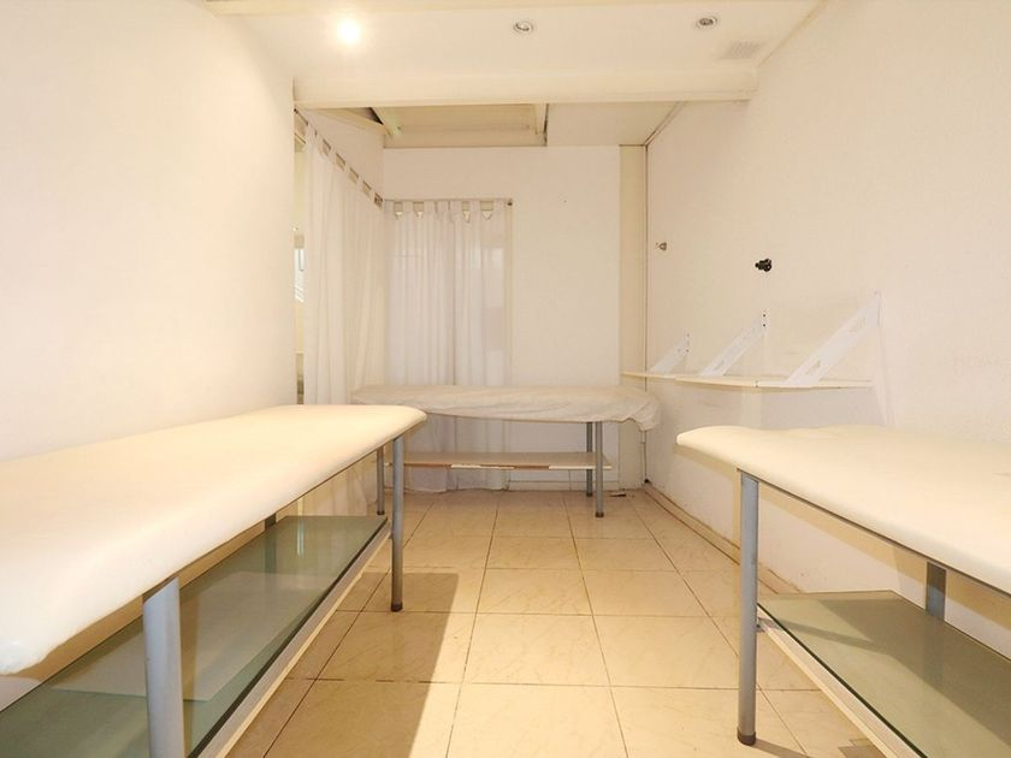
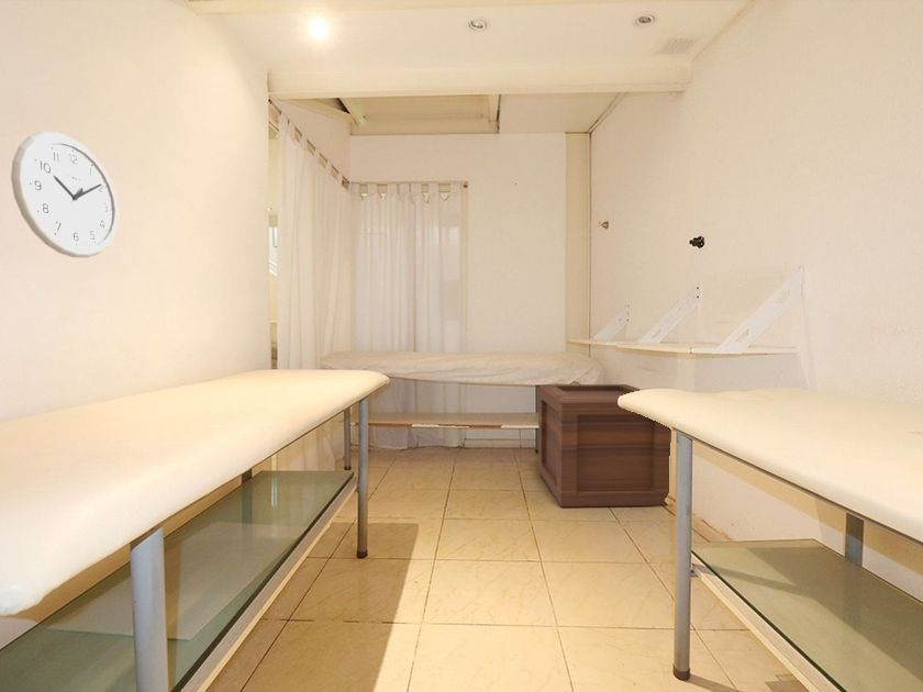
+ wall clock [10,131,120,259]
+ wooden crate [537,383,672,509]
